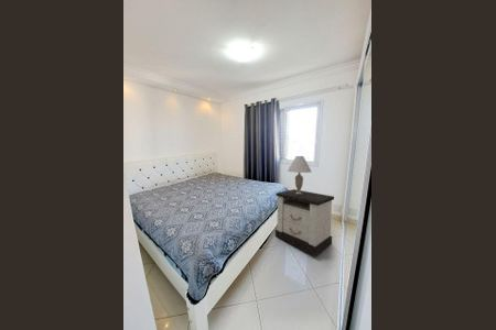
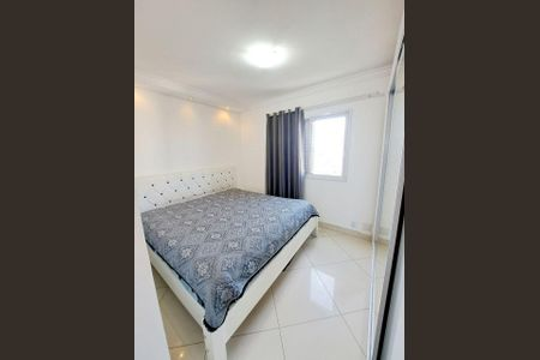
- nightstand [274,188,335,257]
- table lamp [287,155,312,194]
